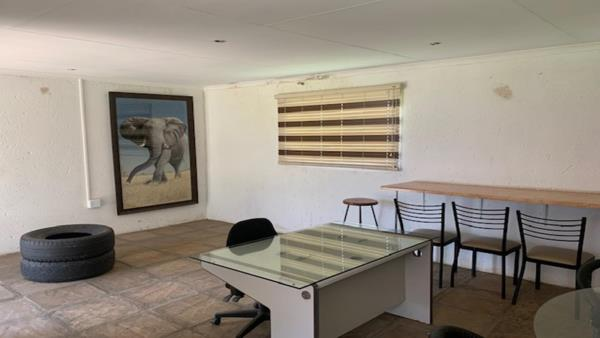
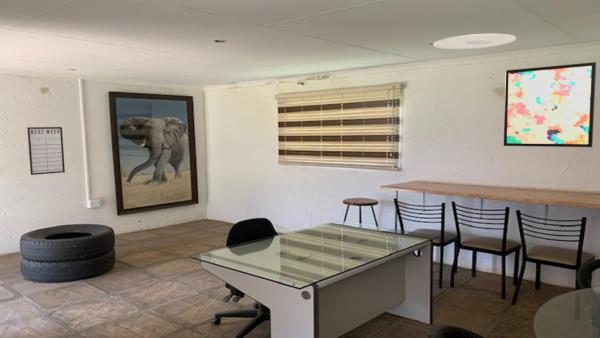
+ wall art [503,61,597,148]
+ writing board [26,126,66,176]
+ ceiling light [432,32,517,50]
